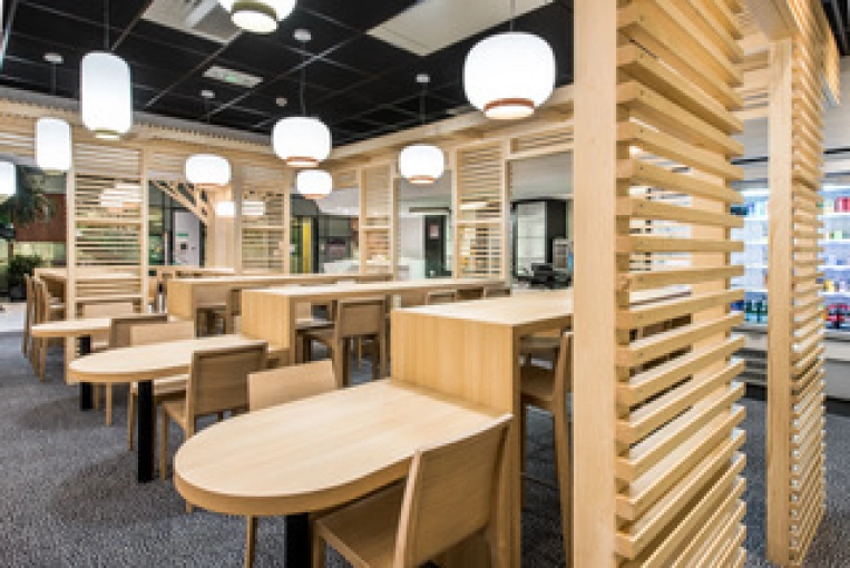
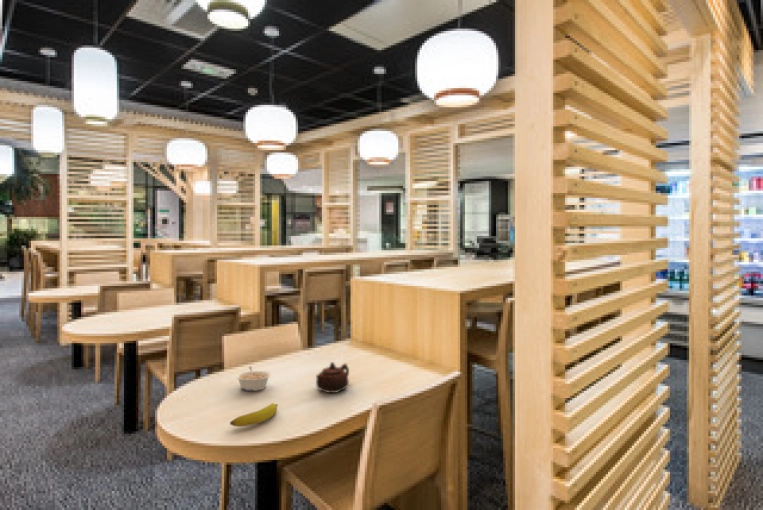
+ legume [235,365,272,392]
+ banana [229,402,278,428]
+ teapot [315,361,350,394]
